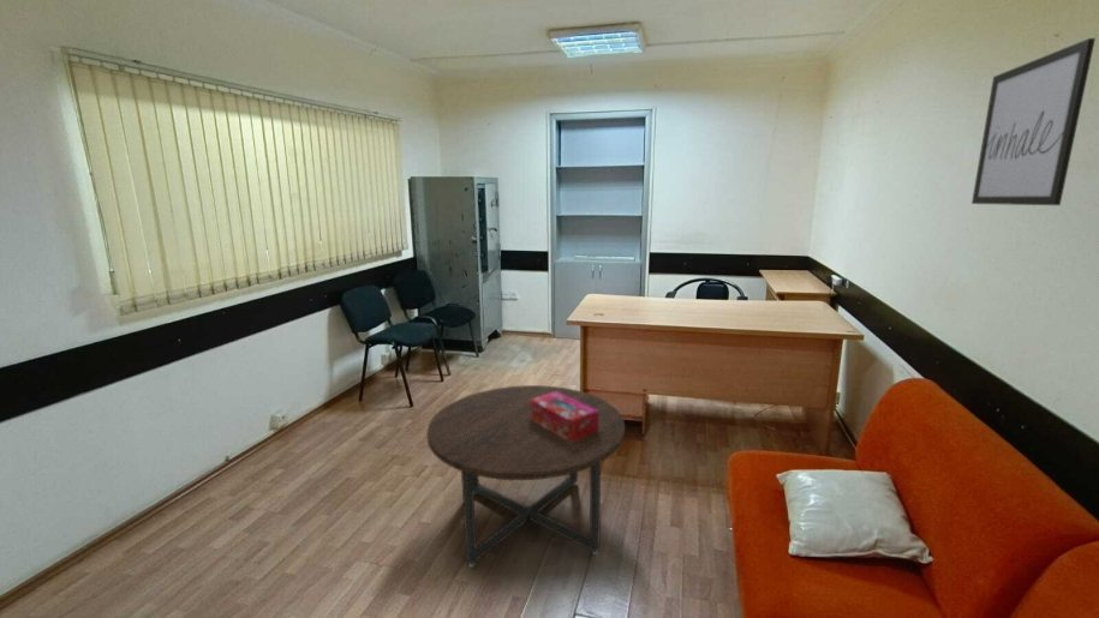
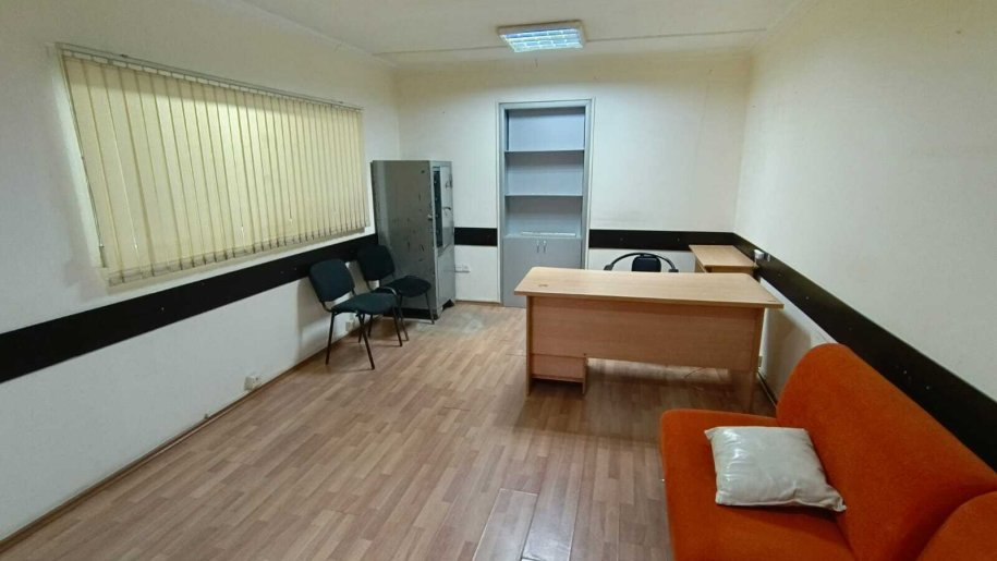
- coffee table [426,384,626,569]
- tissue box [531,391,598,443]
- wall art [970,37,1097,206]
